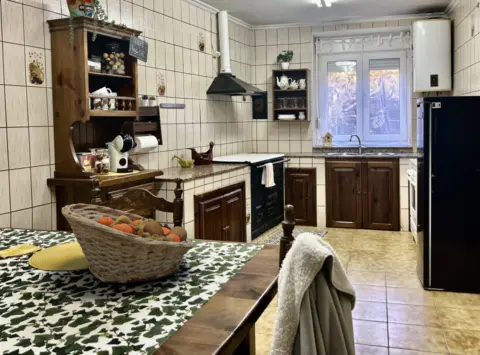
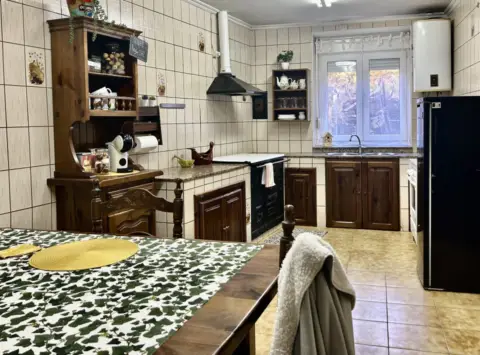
- fruit basket [60,202,194,284]
